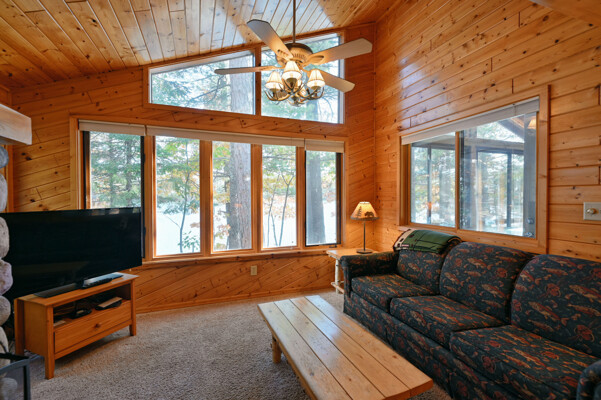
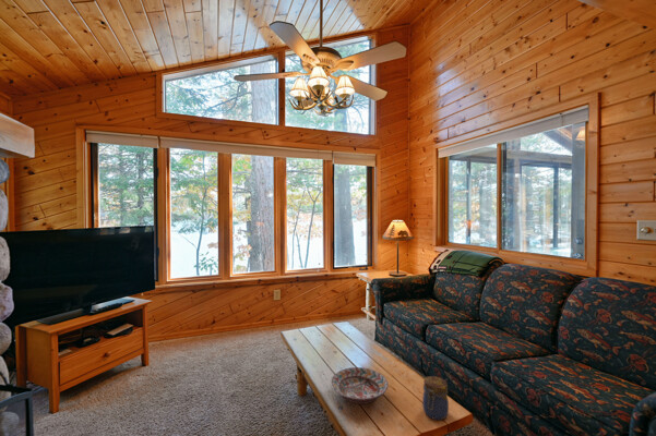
+ jar [421,375,450,421]
+ decorative bowl [331,366,390,405]
